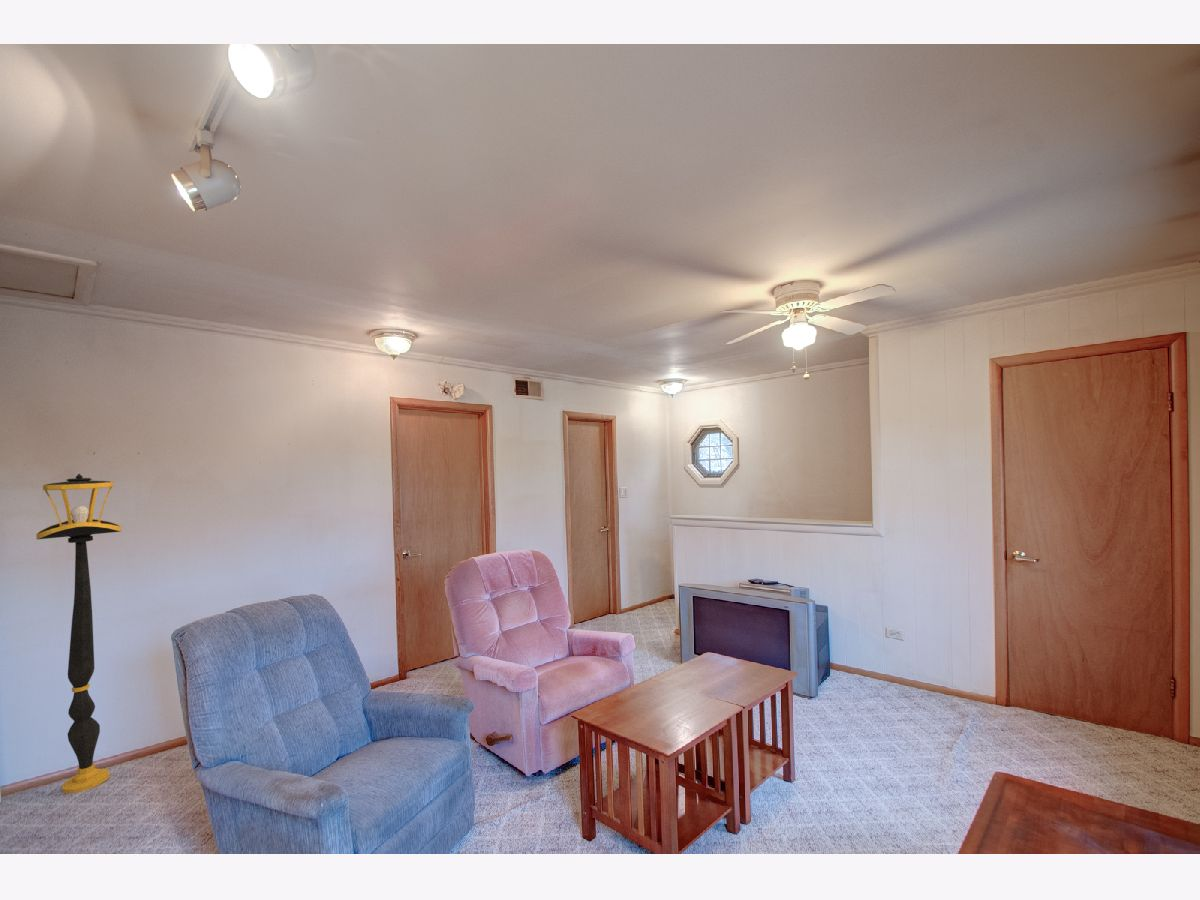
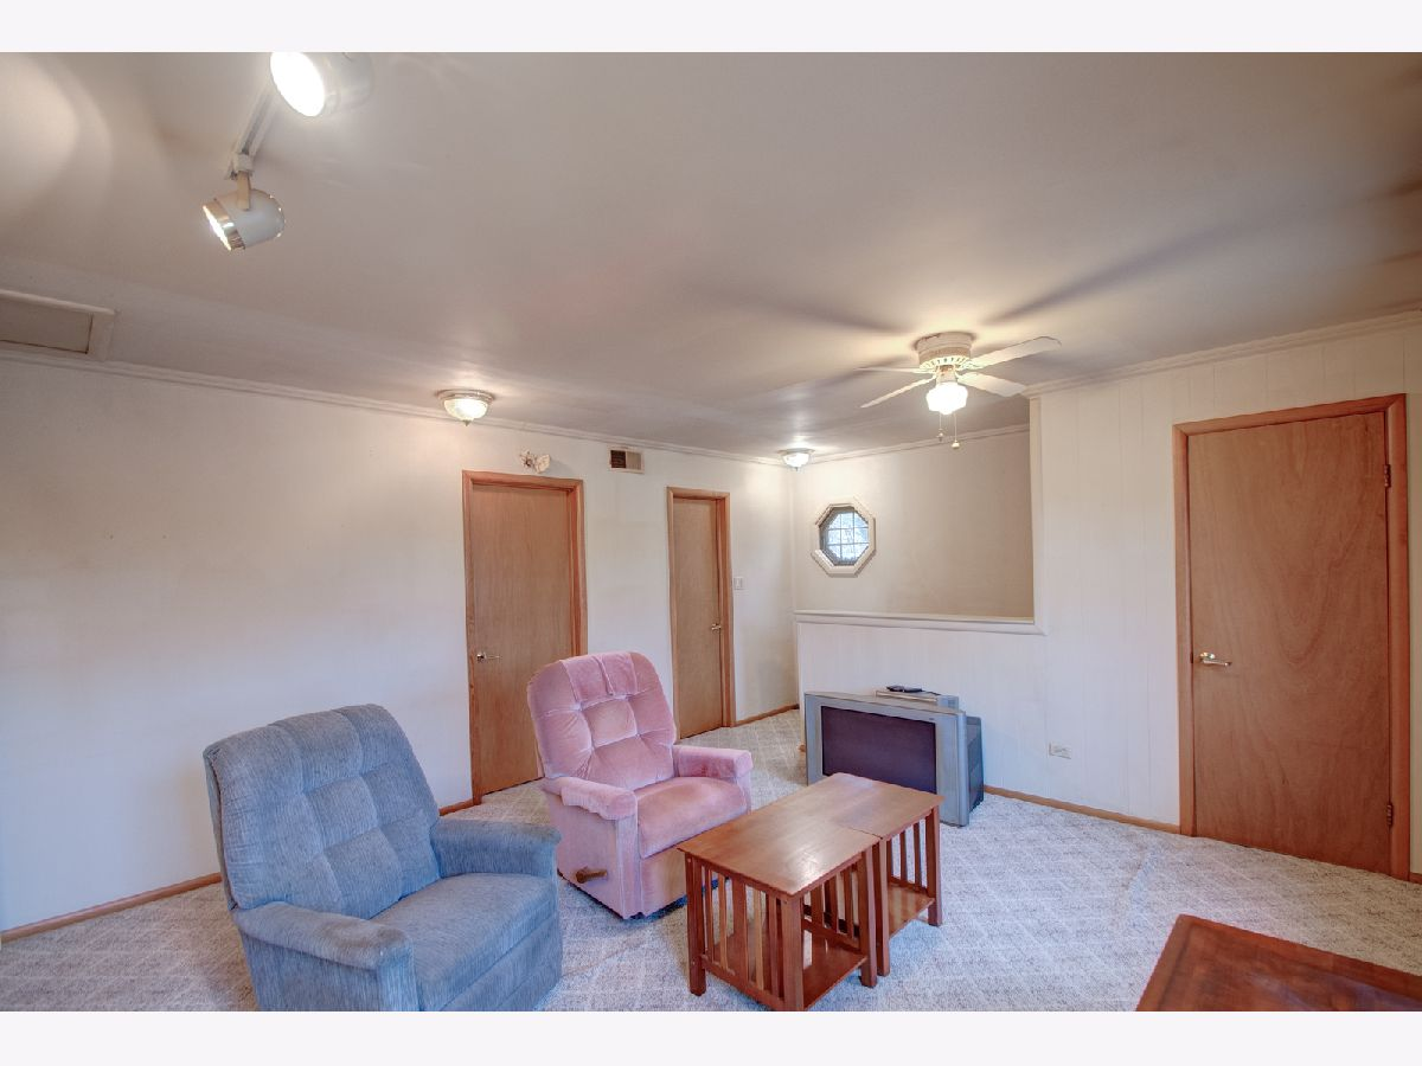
- floor lamp [35,473,122,794]
